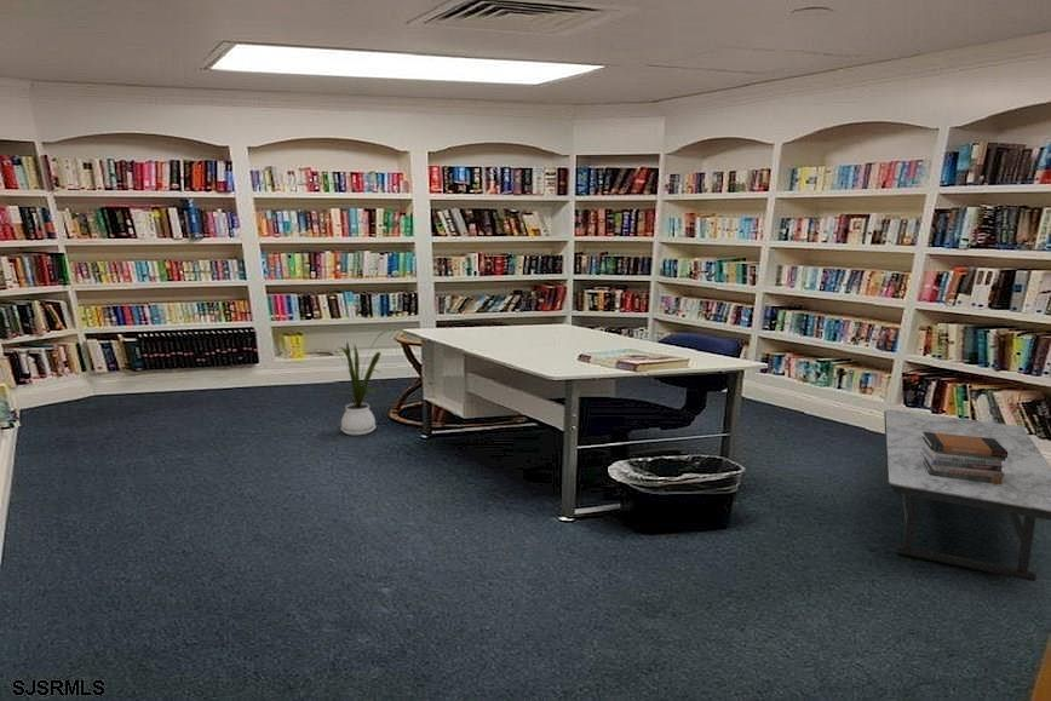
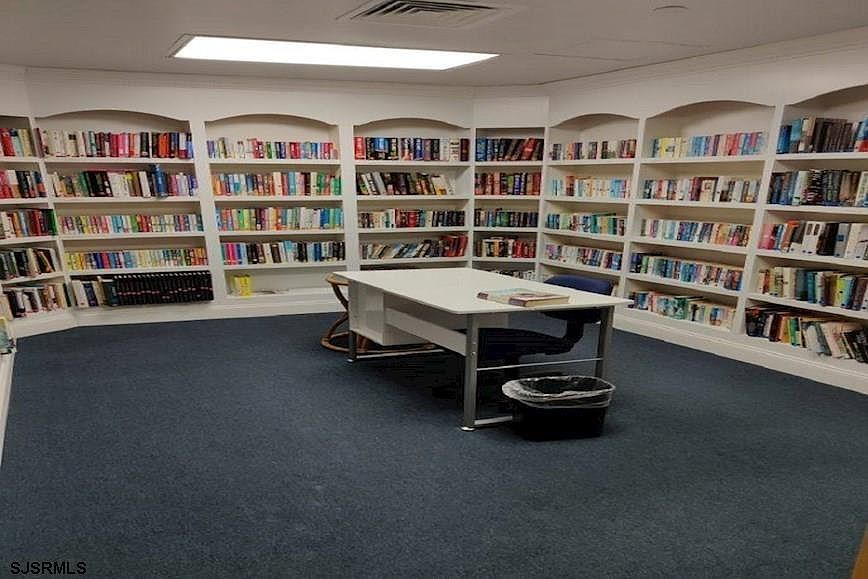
- house plant [325,328,394,436]
- coffee table [883,409,1051,582]
- book stack [920,432,1009,484]
